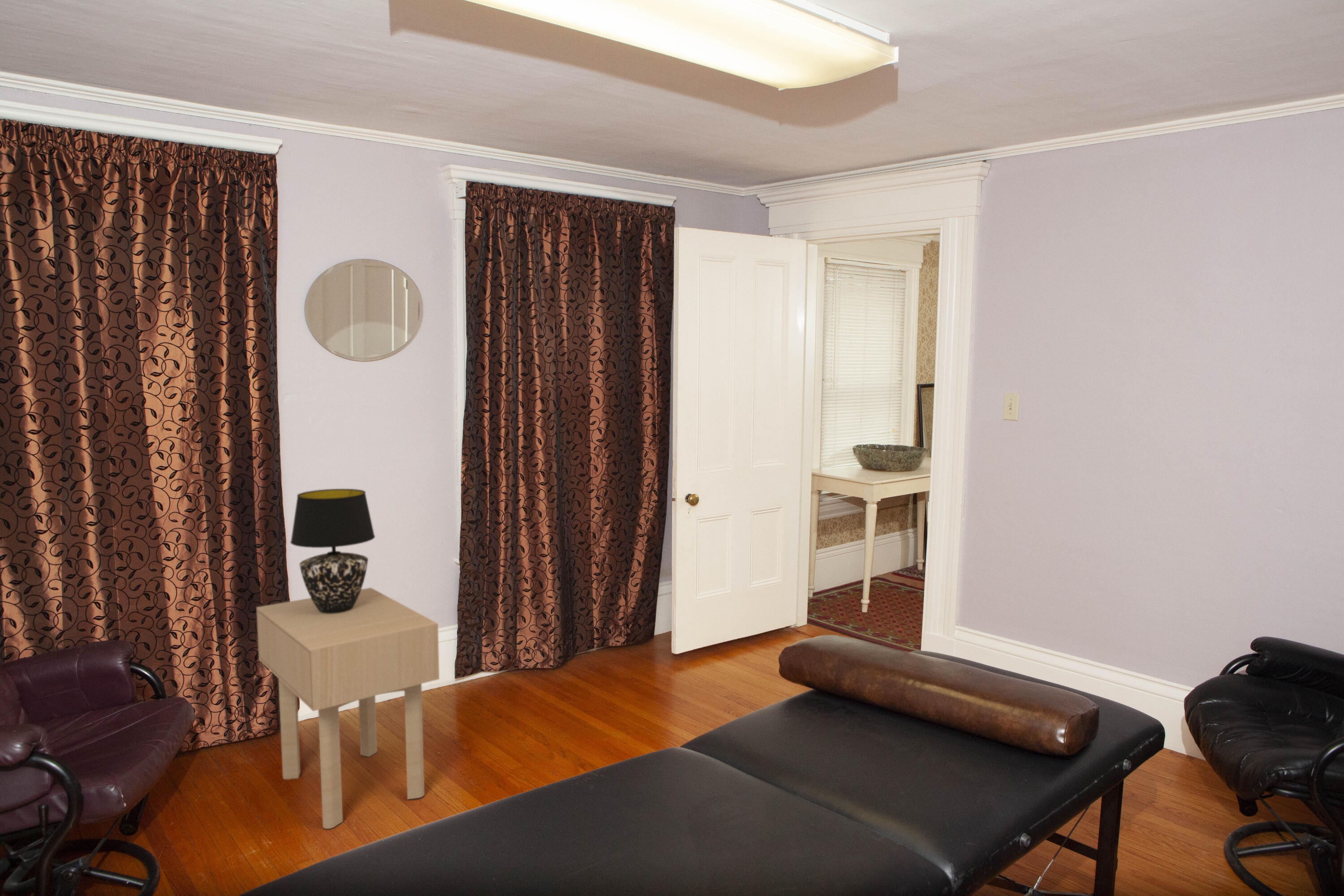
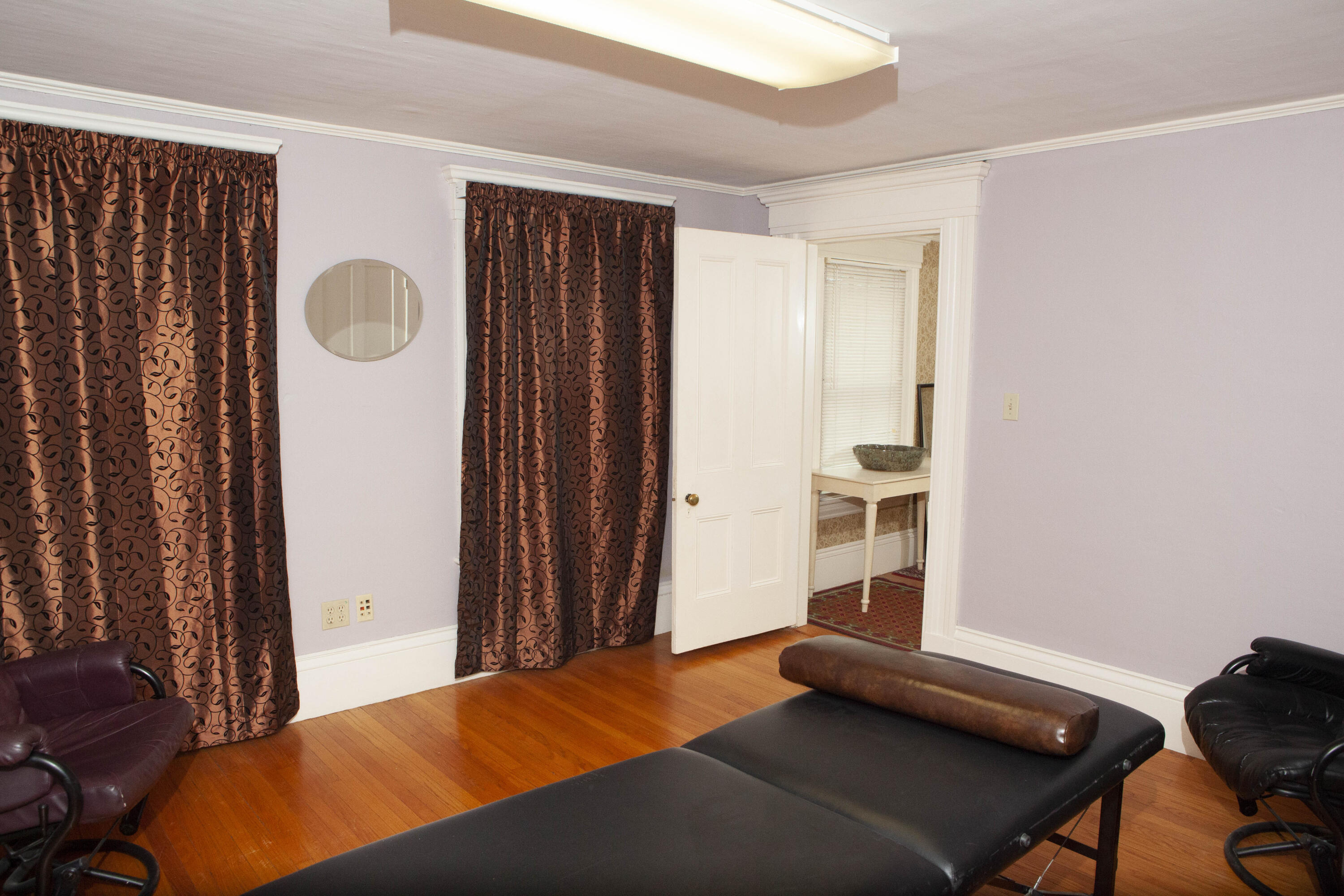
- side table [256,587,440,829]
- table lamp [290,488,375,614]
